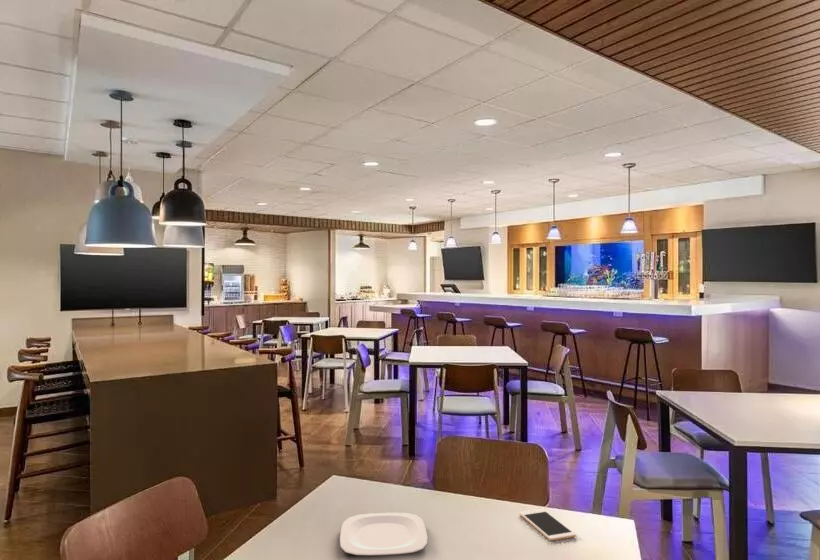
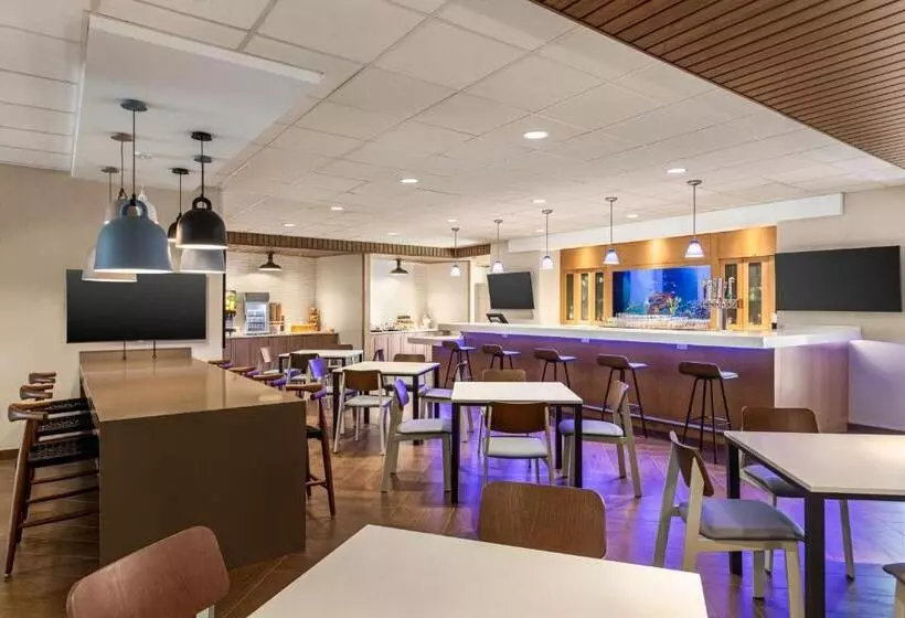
- cell phone [518,508,577,542]
- plate [339,512,428,557]
